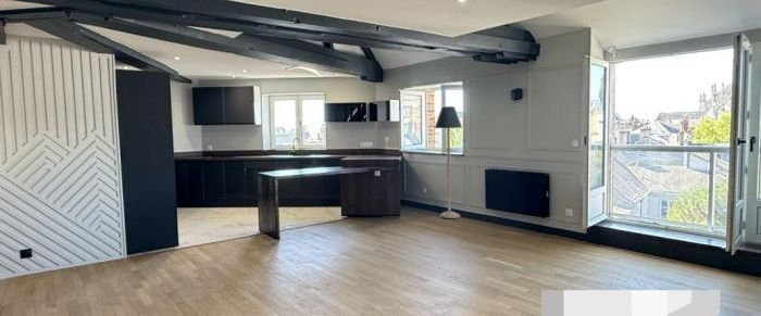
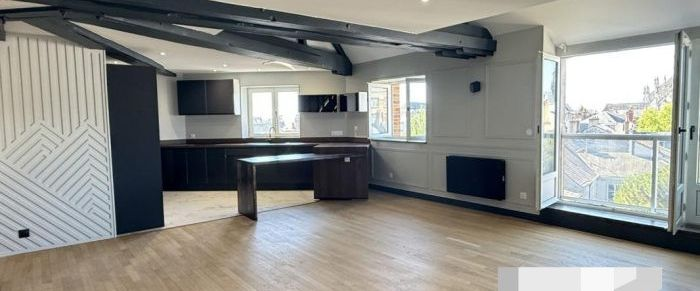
- floor lamp [434,105,463,219]
